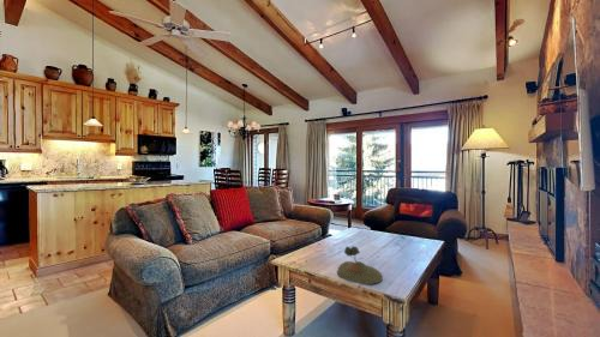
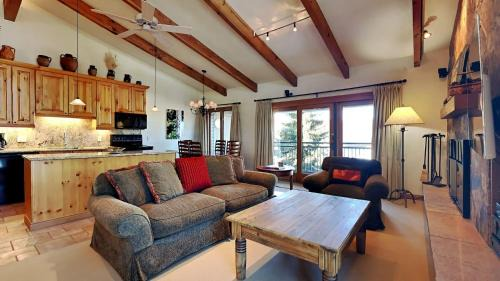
- plant [336,245,384,285]
